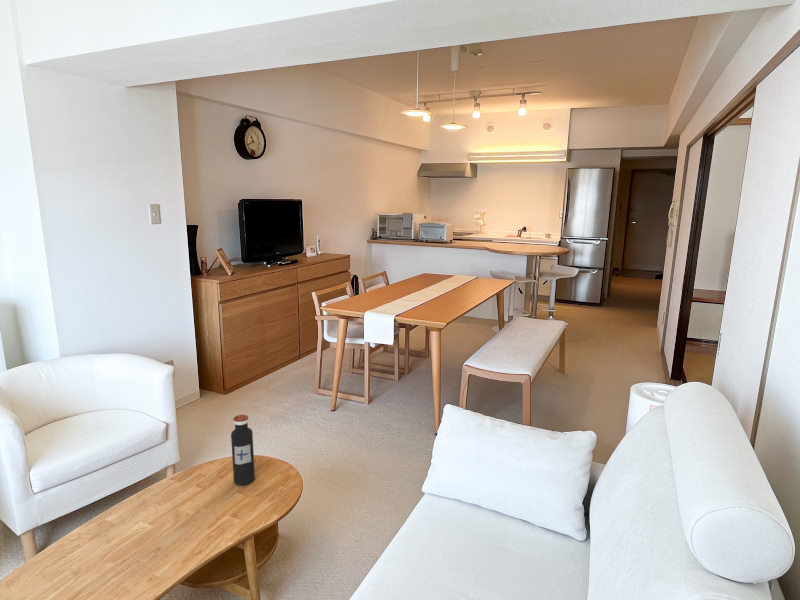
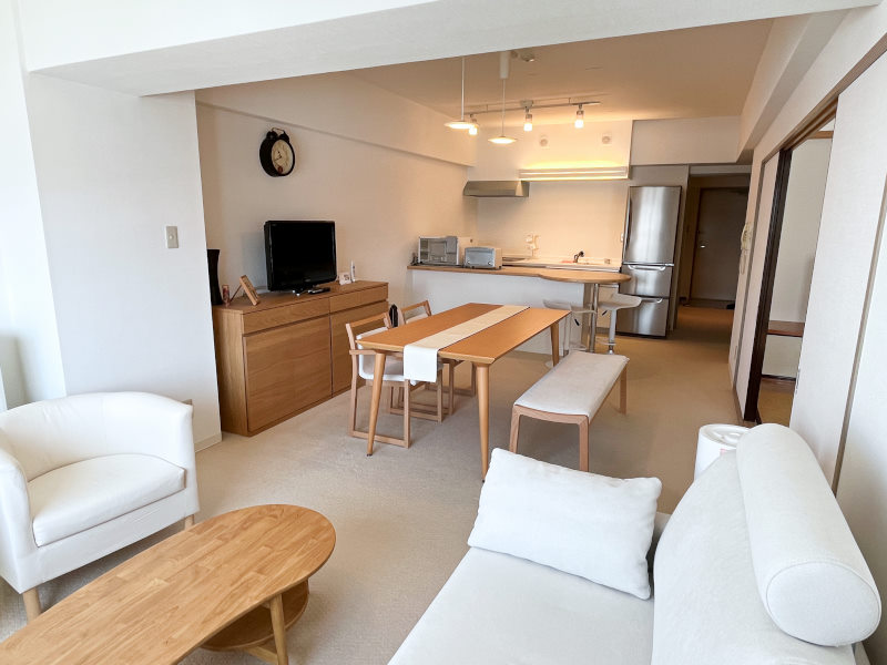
- water bottle [230,414,256,486]
